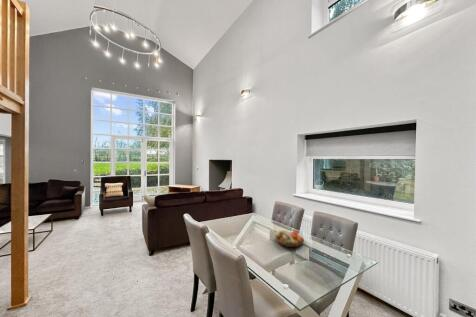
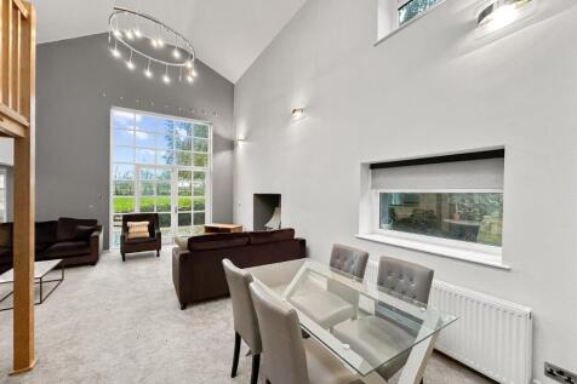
- fruit bowl [274,229,305,248]
